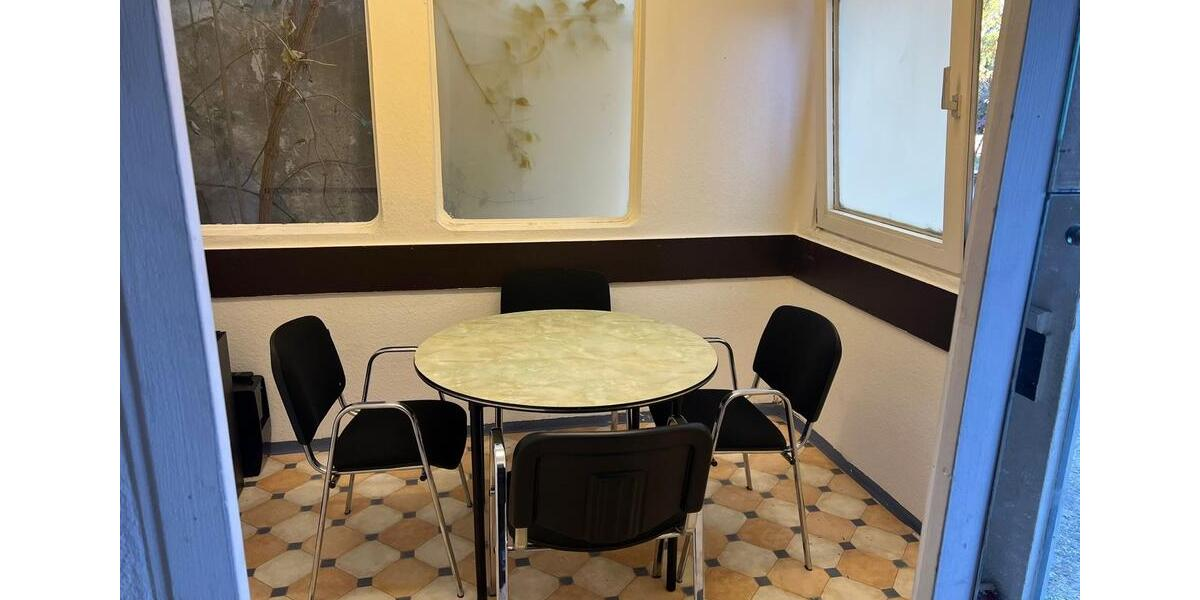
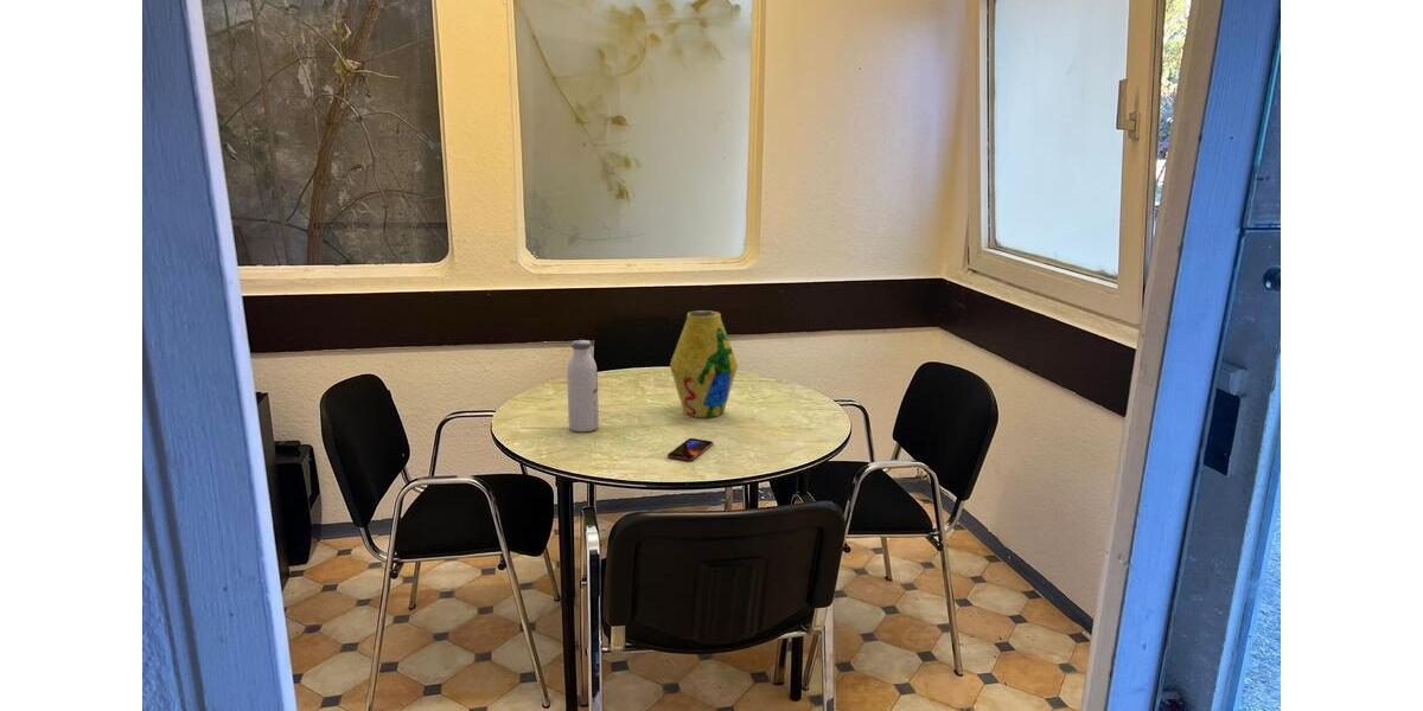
+ vase [669,309,739,418]
+ water bottle [566,339,600,433]
+ smartphone [666,437,714,462]
